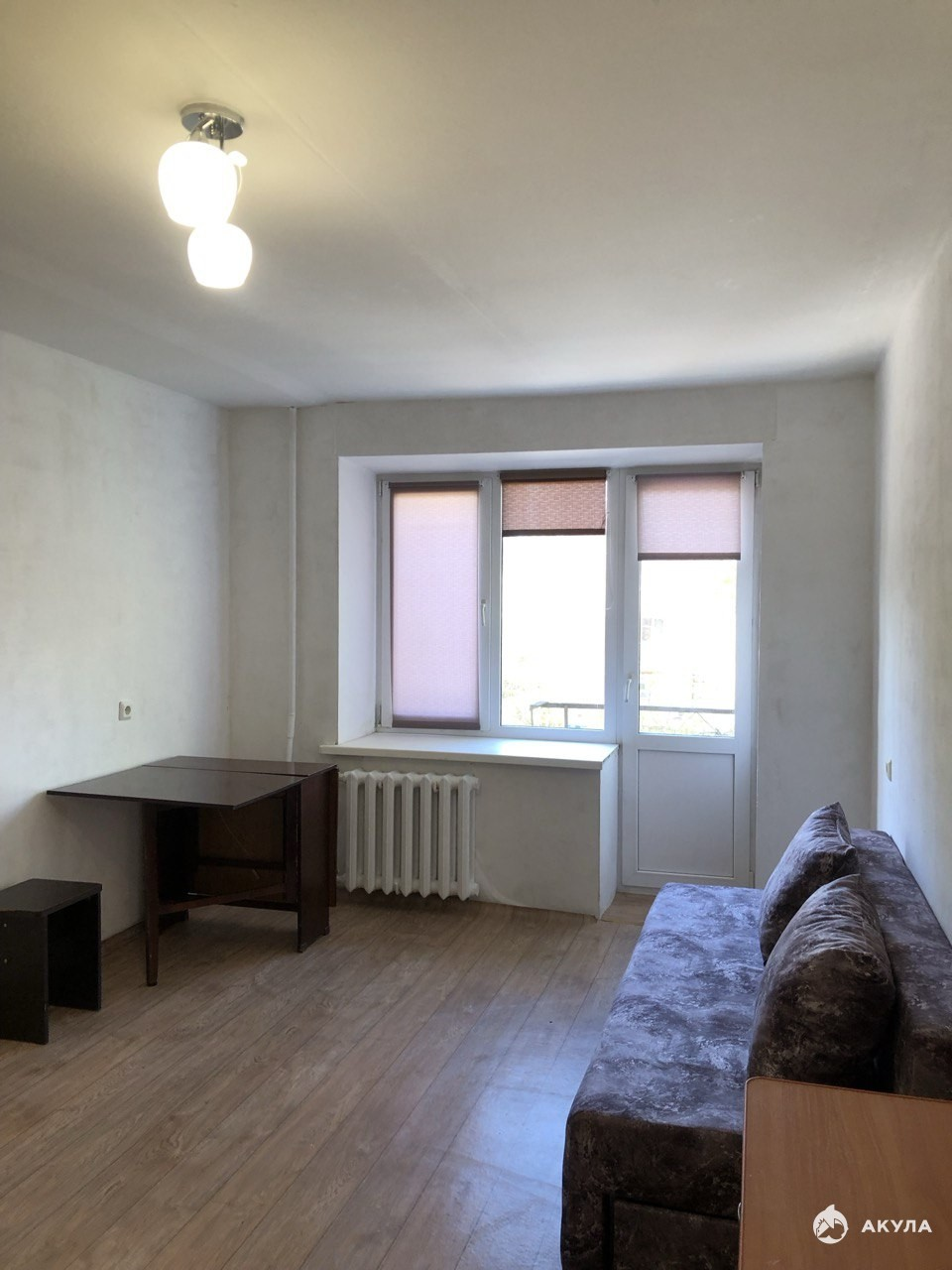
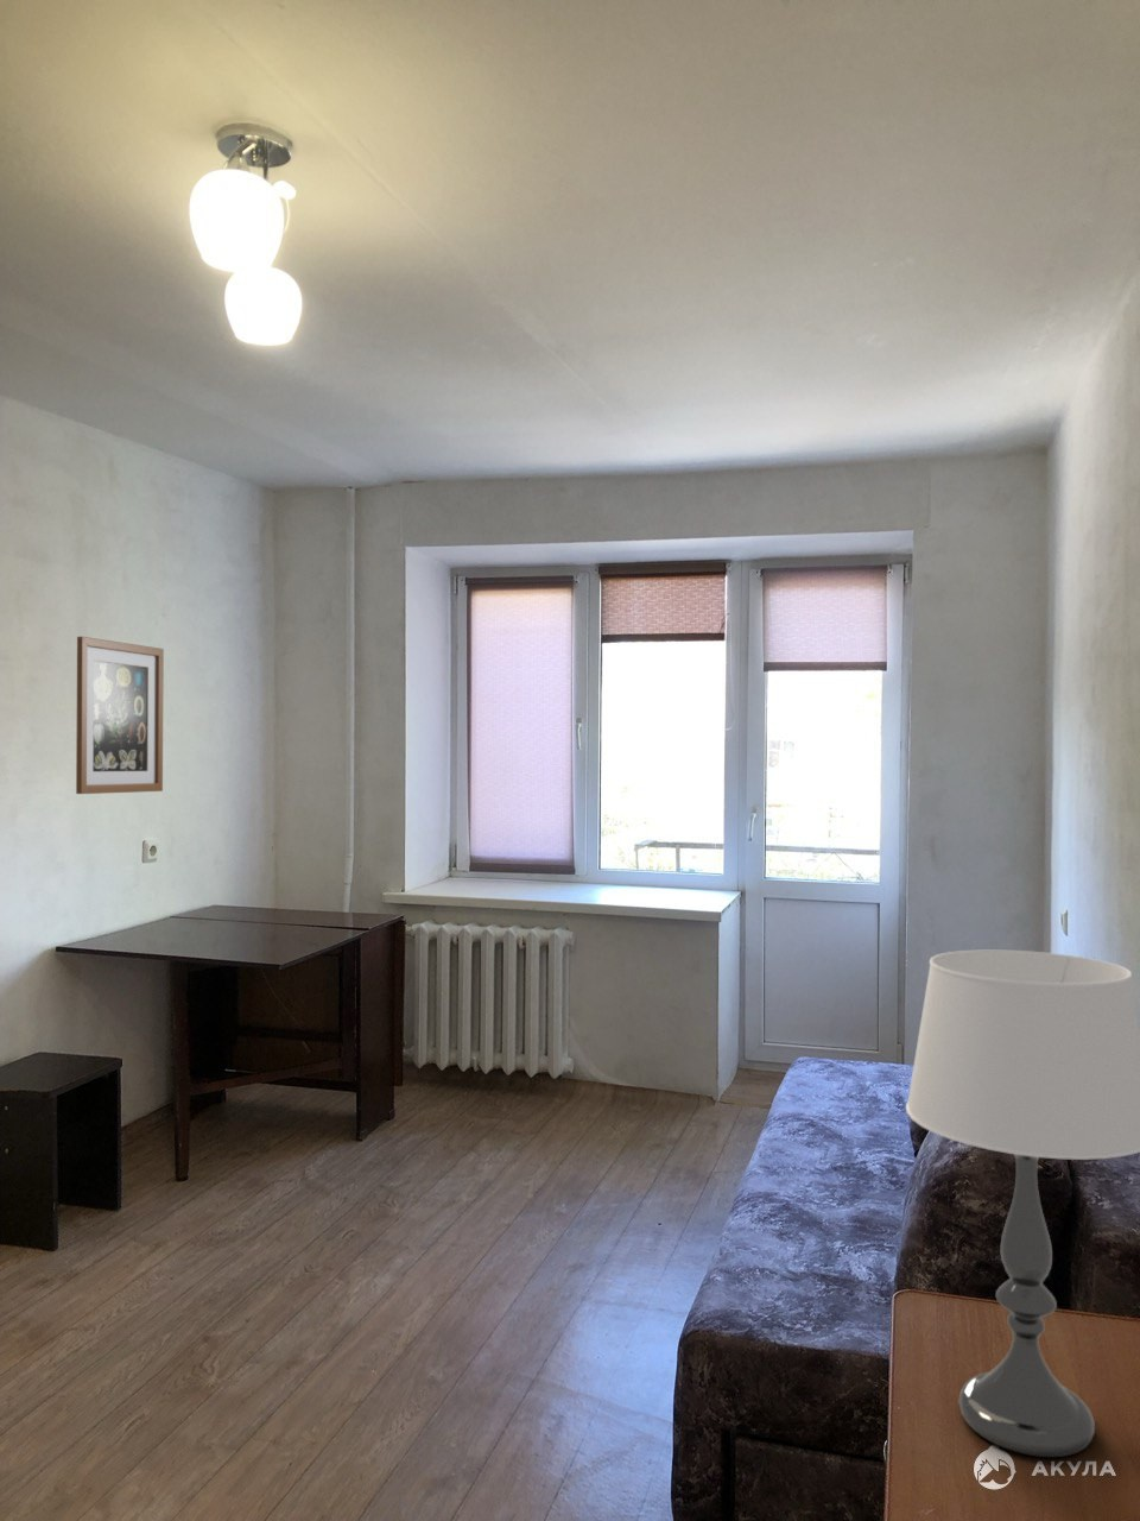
+ table lamp [905,950,1140,1458]
+ wall art [74,636,165,795]
